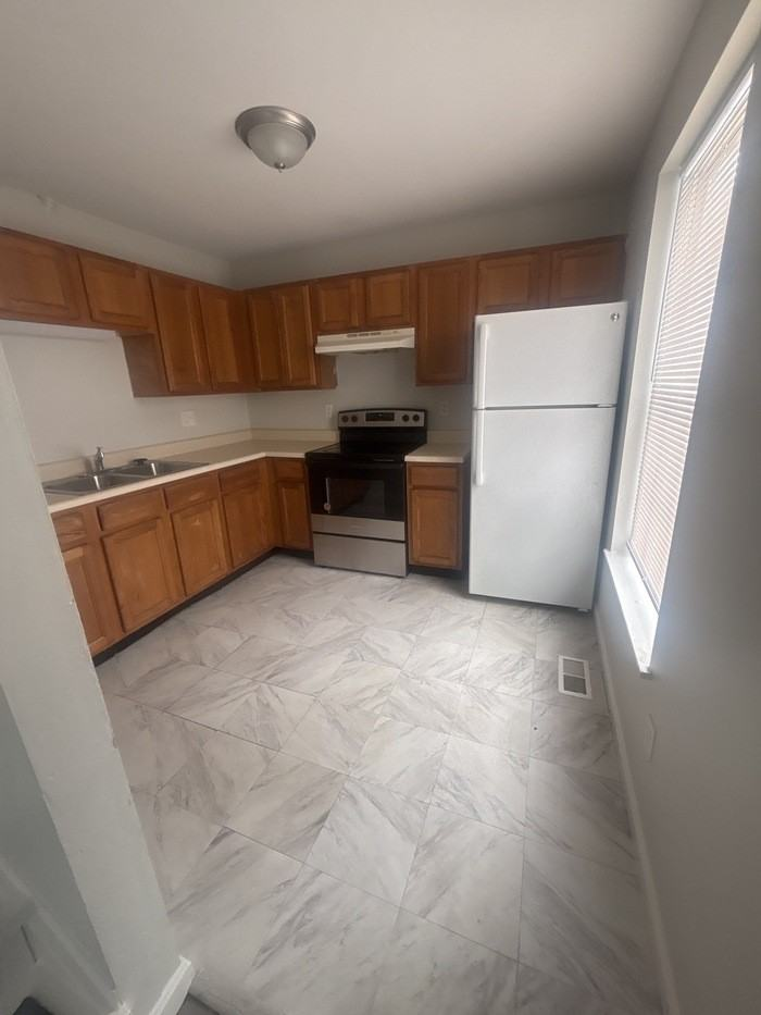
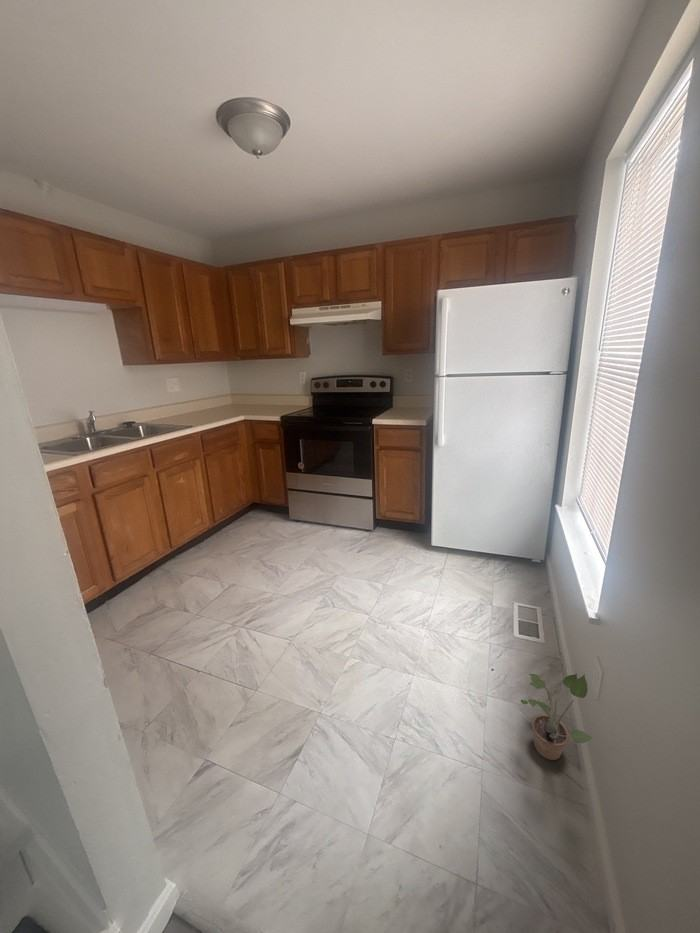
+ potted plant [520,672,594,761]
